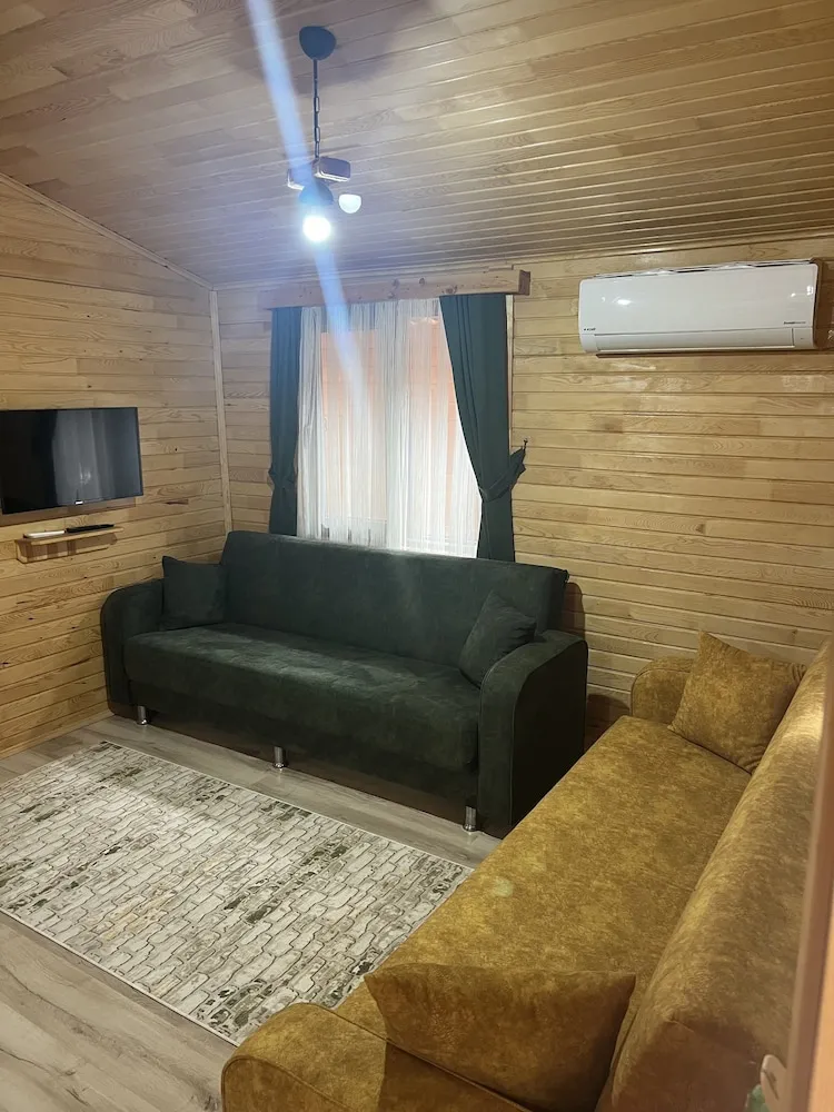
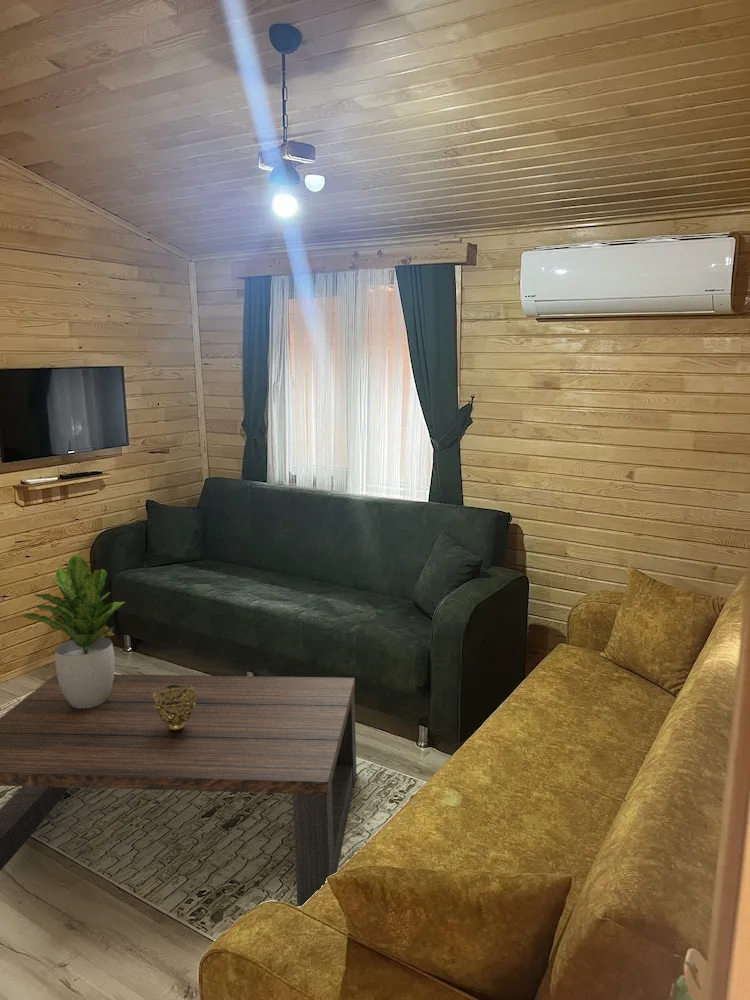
+ potted plant [21,551,126,708]
+ coffee table [0,673,357,907]
+ decorative bowl [153,685,196,732]
